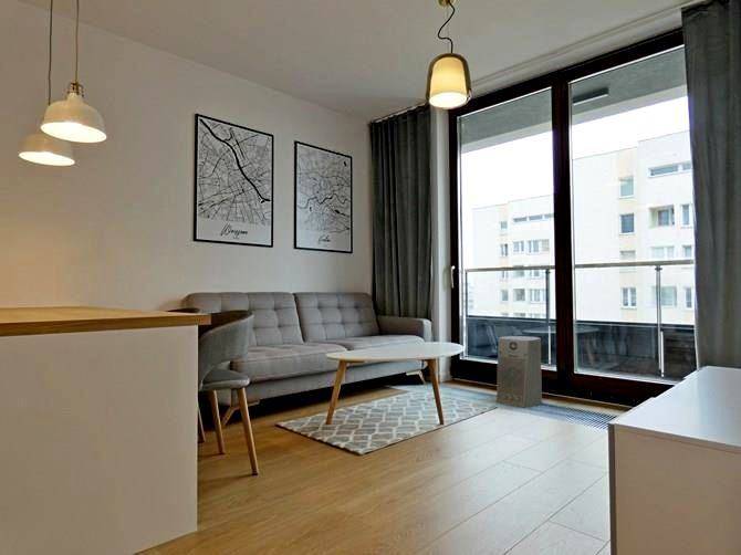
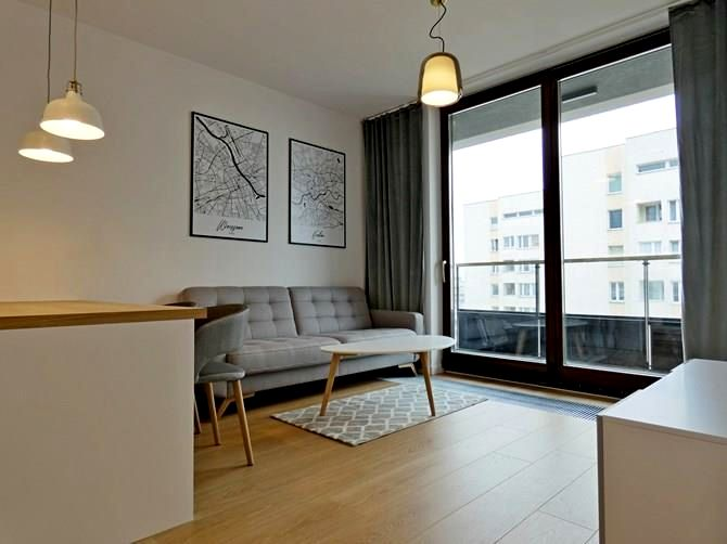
- fan [495,335,543,409]
